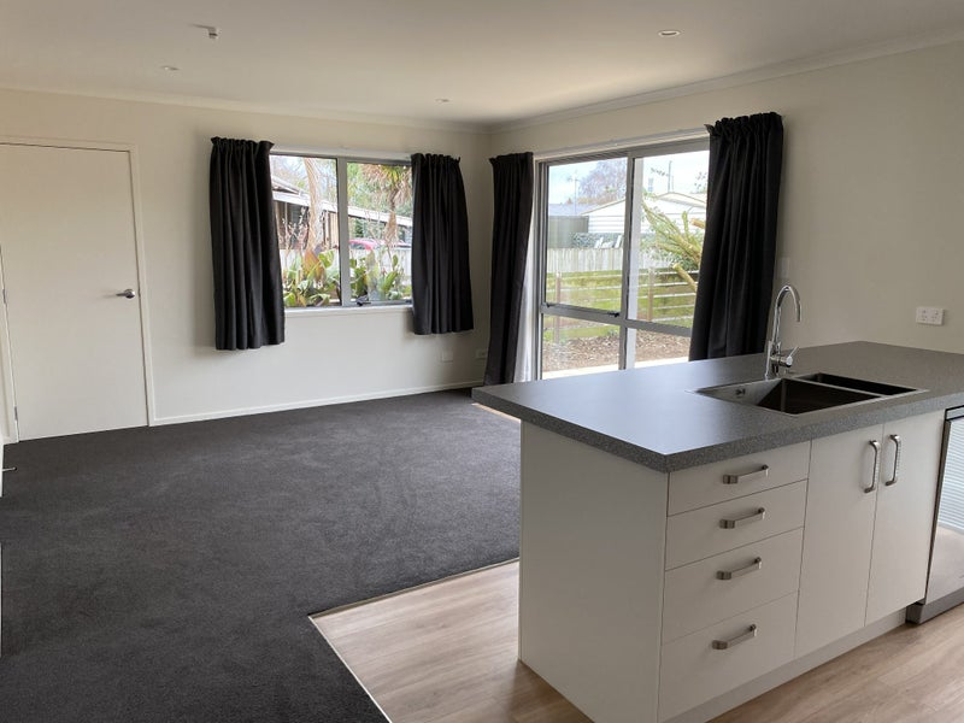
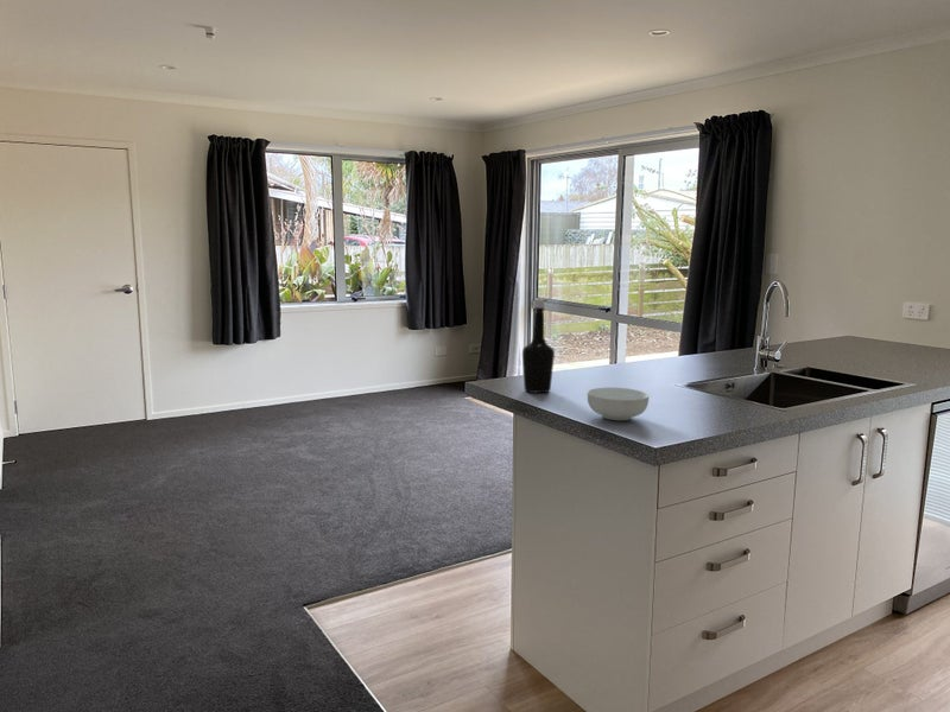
+ bottle [521,298,556,394]
+ cereal bowl [587,387,650,421]
